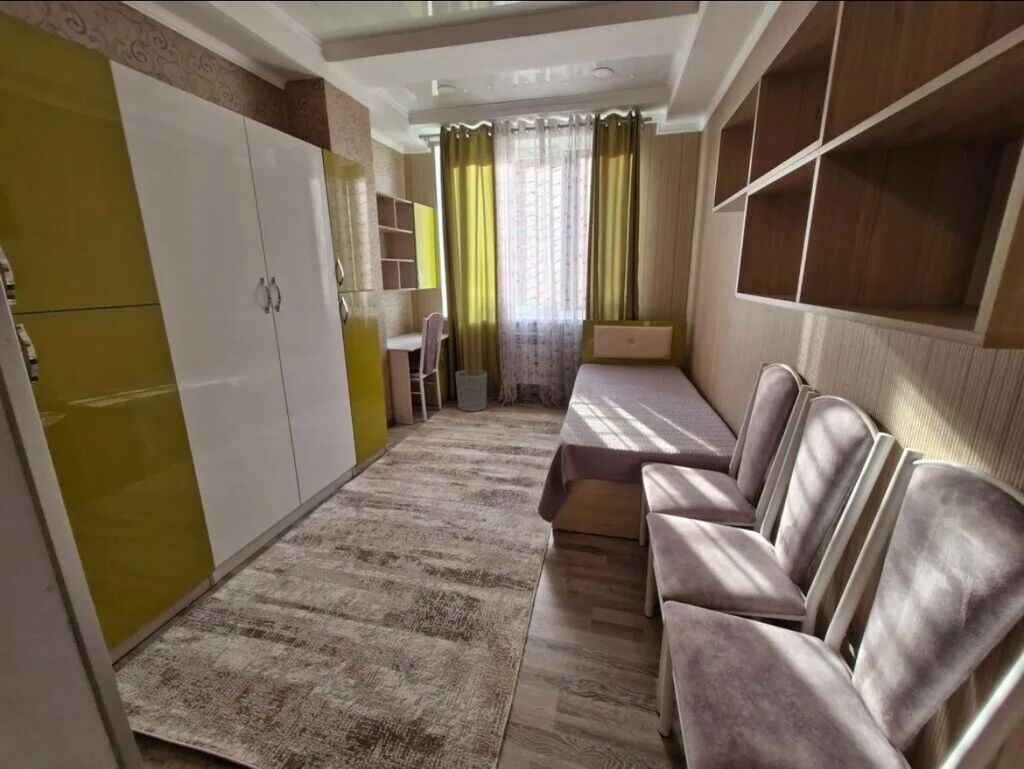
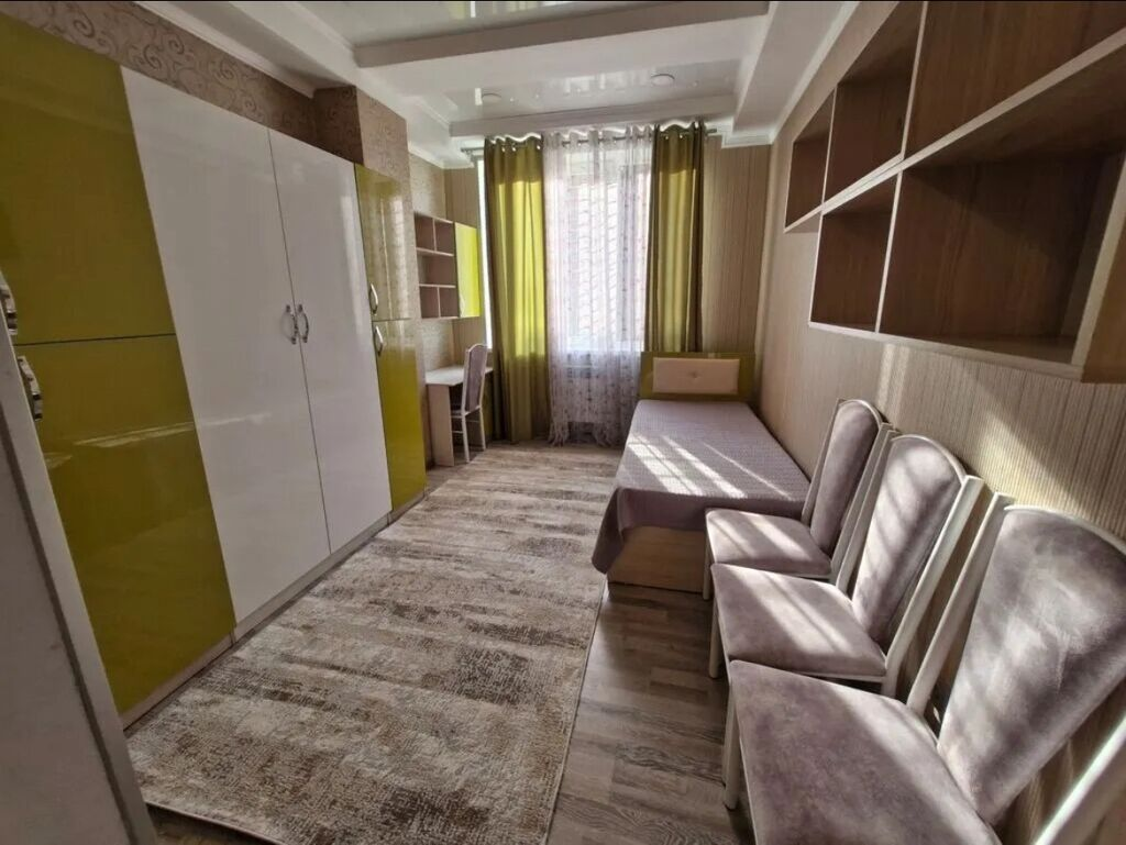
- waste bin [455,369,488,412]
